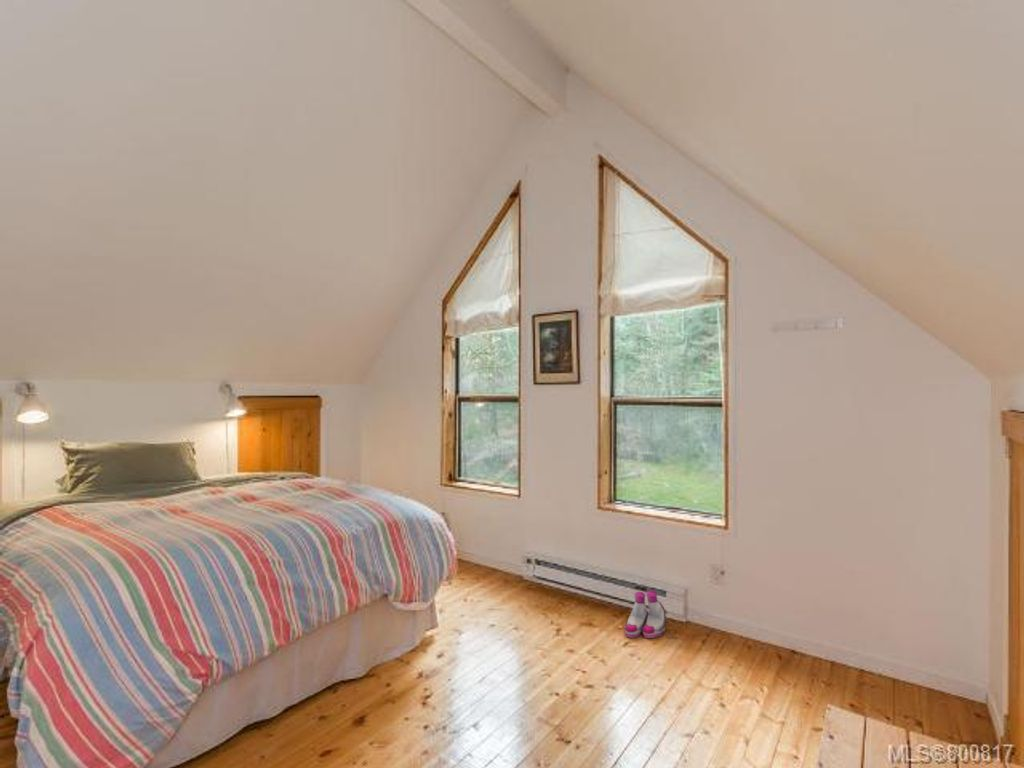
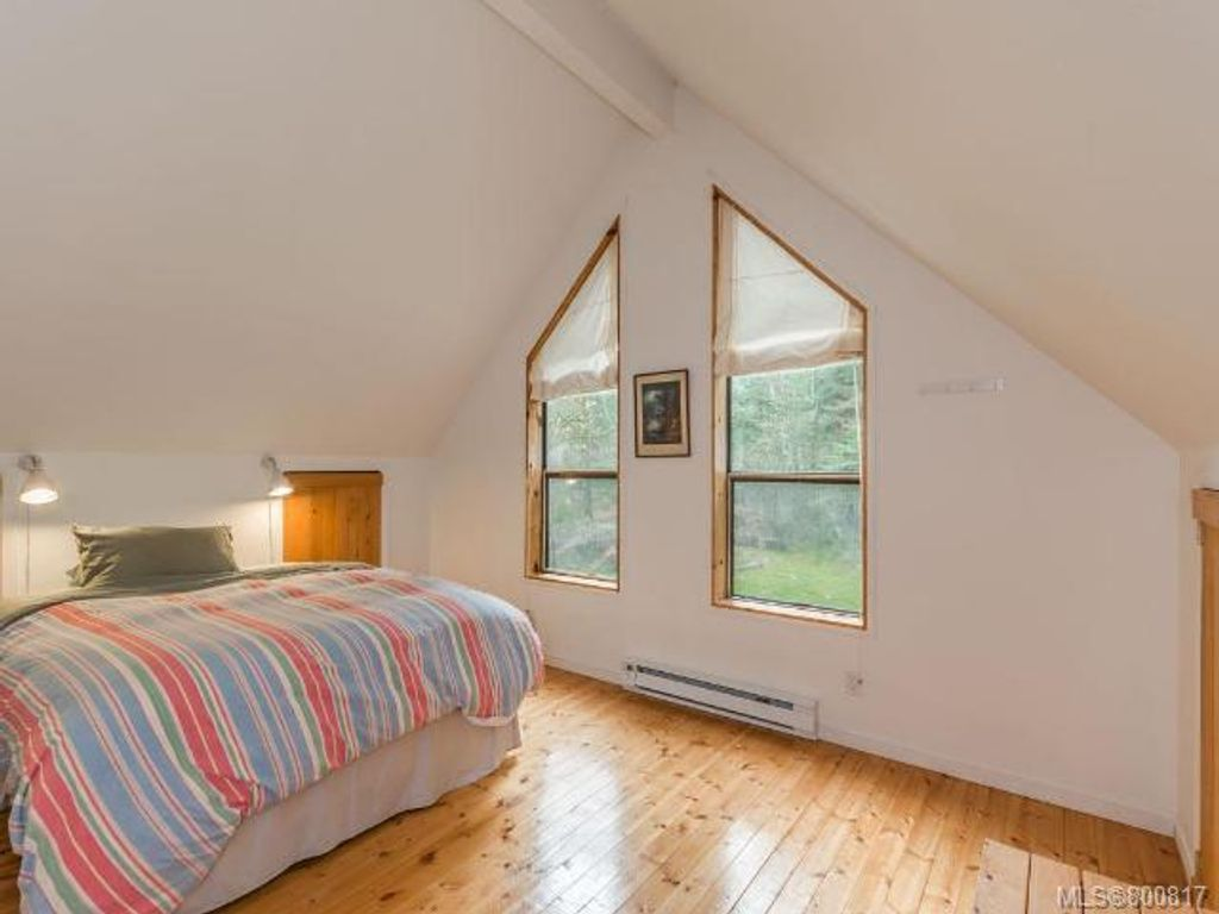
- boots [624,589,667,639]
